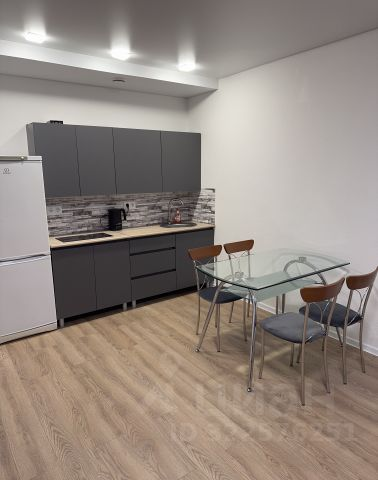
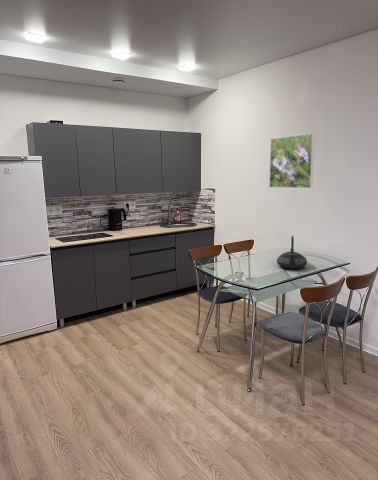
+ teapot [276,235,308,270]
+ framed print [268,132,316,189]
